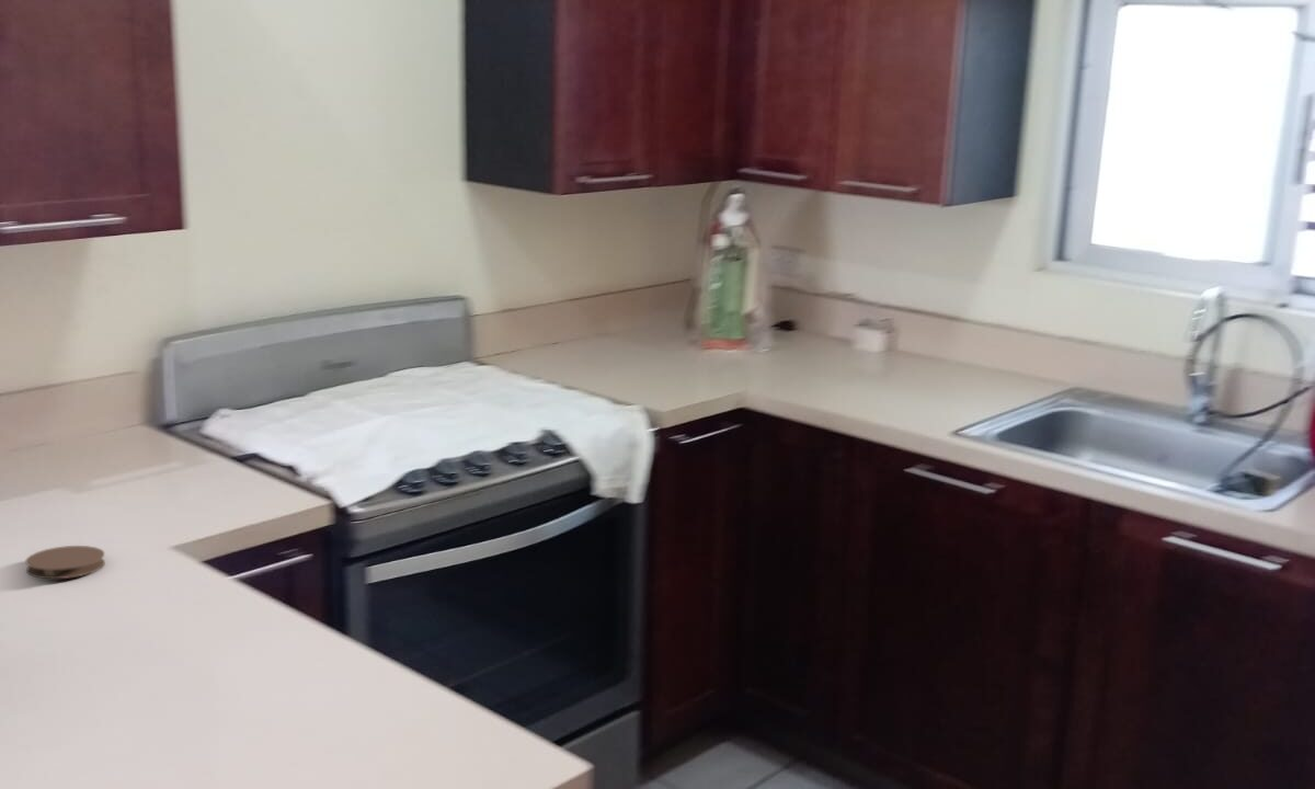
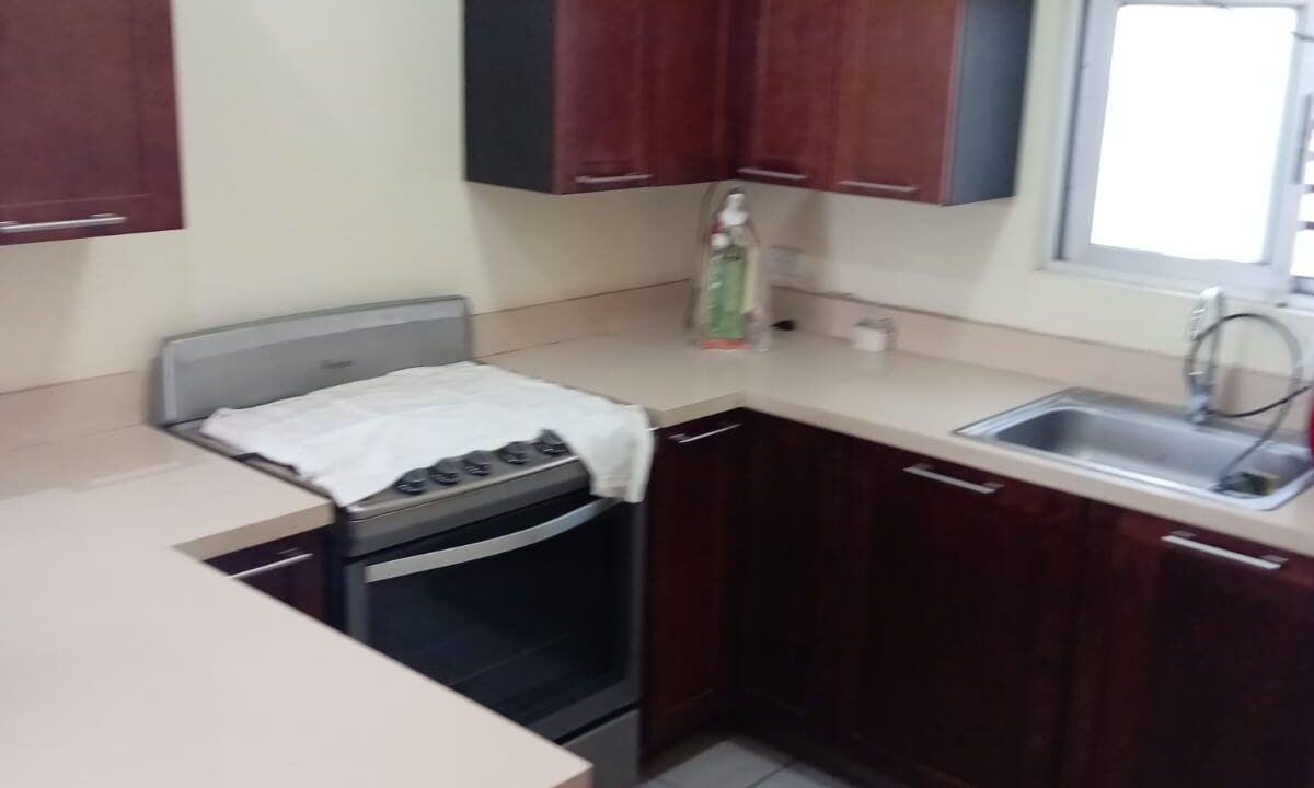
- coaster [24,545,106,581]
